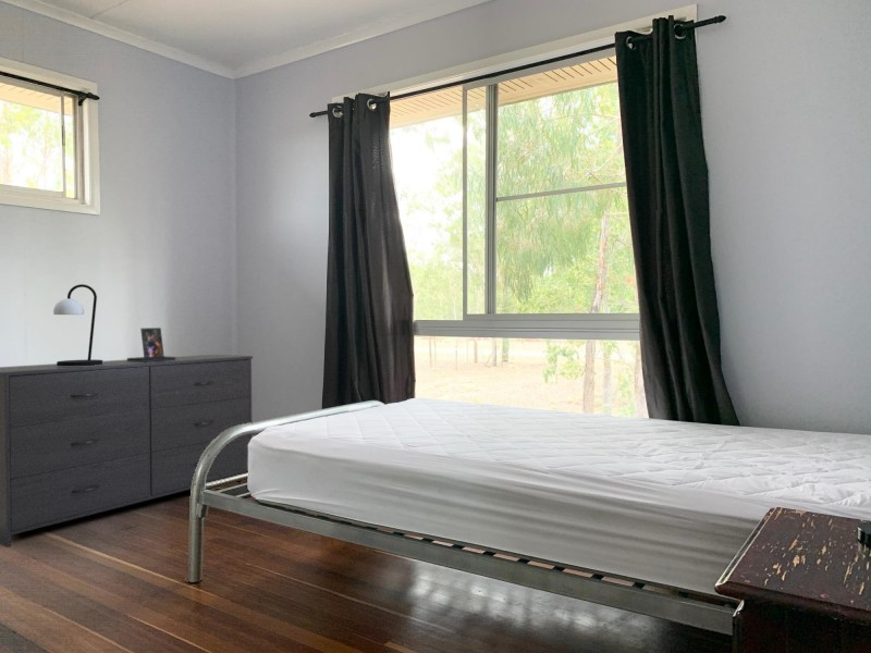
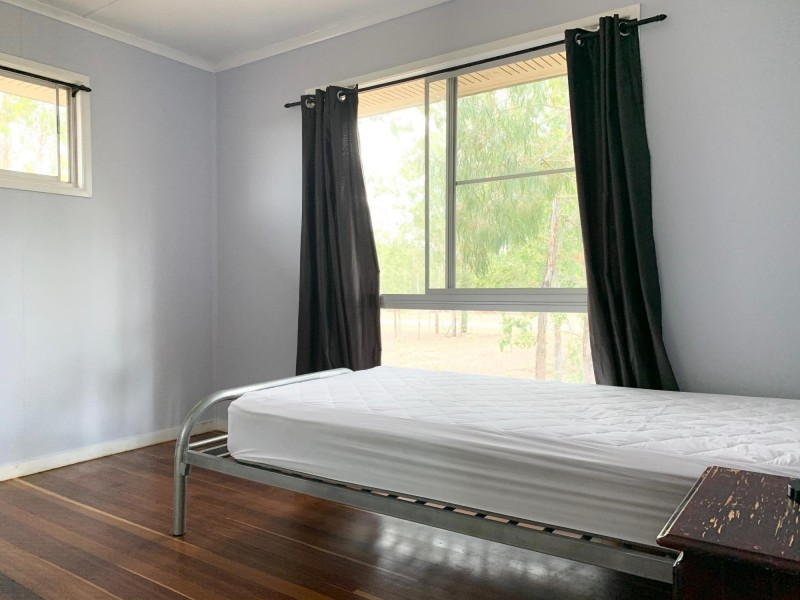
- table lamp [52,283,103,366]
- photo frame [126,326,176,361]
- dresser [0,354,254,549]
